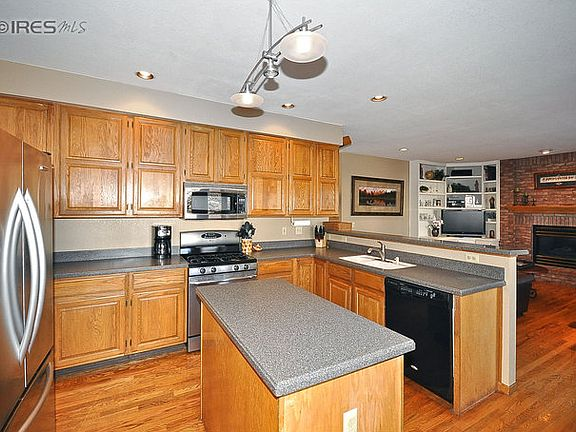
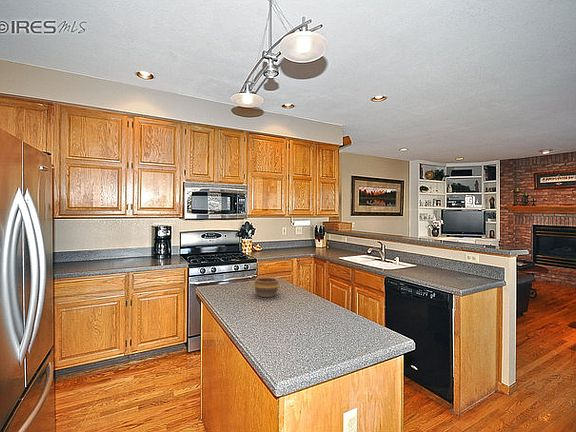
+ bowl [252,276,281,298]
